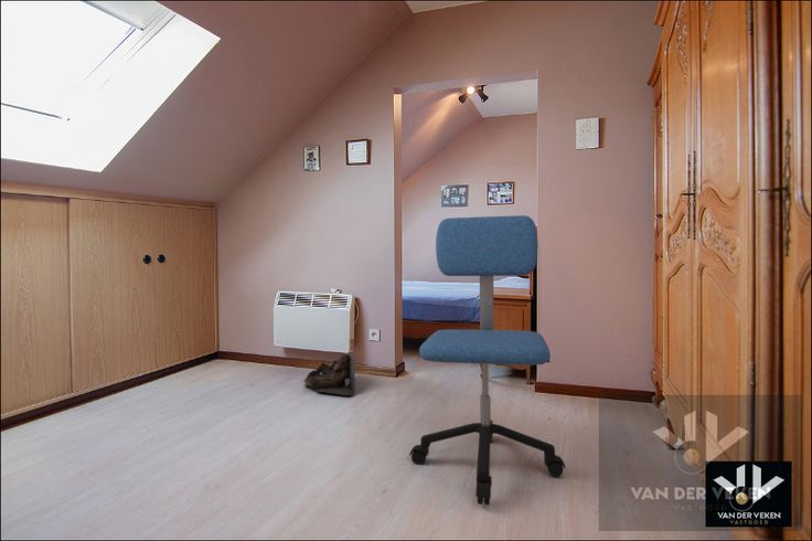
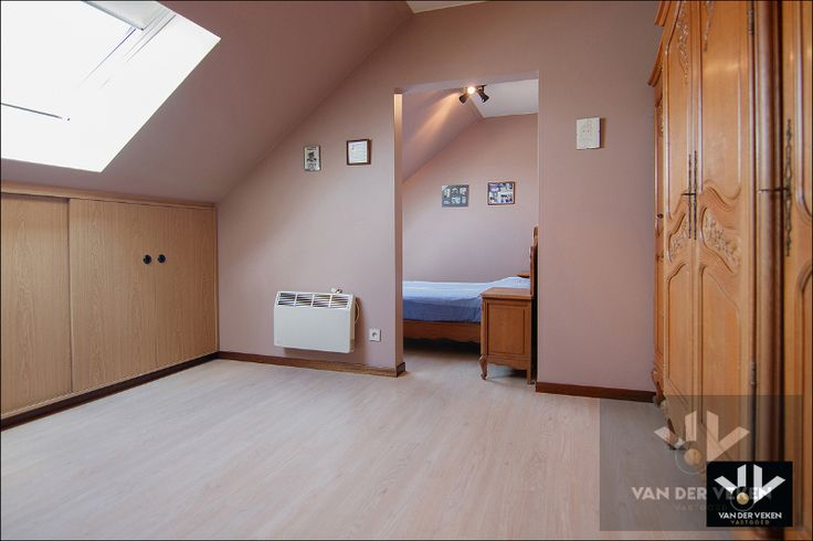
- office chair [408,214,566,506]
- bag [303,352,356,396]
